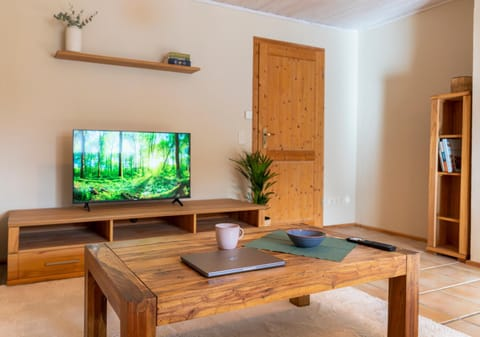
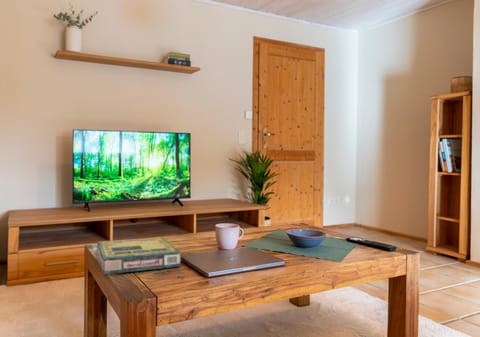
+ video game box [96,236,182,275]
